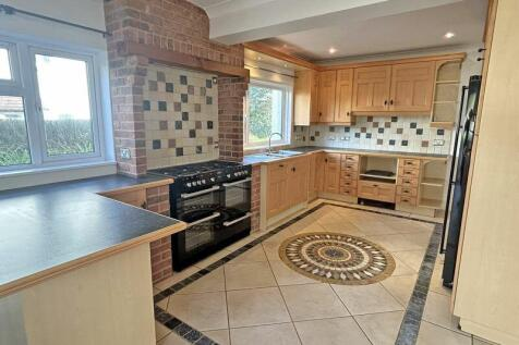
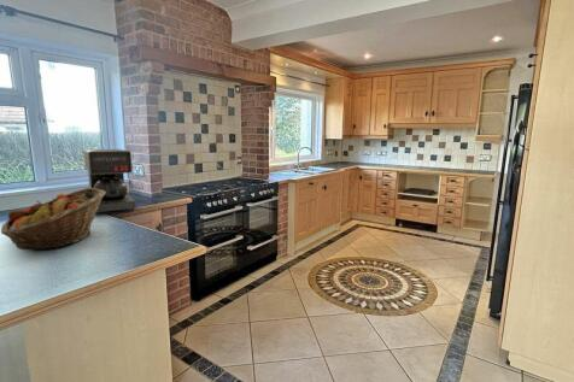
+ fruit basket [0,187,106,251]
+ coffee maker [82,148,137,214]
